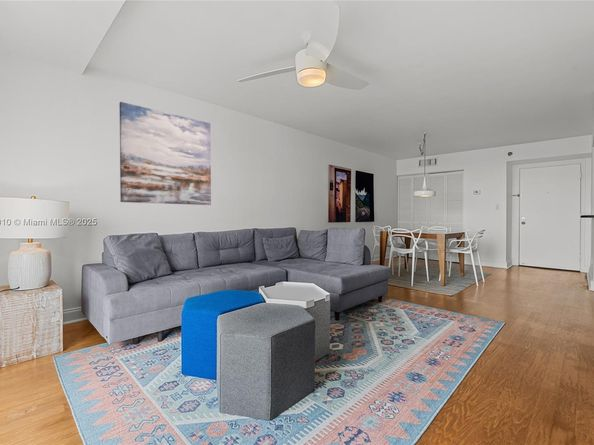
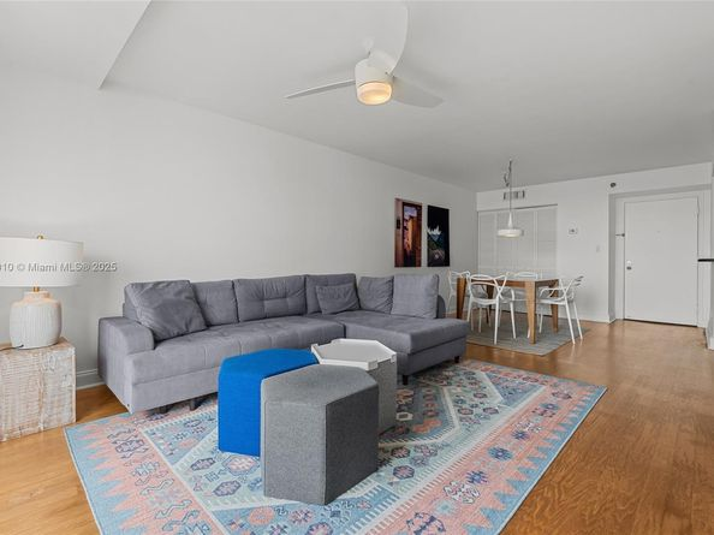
- wall art [119,101,212,206]
